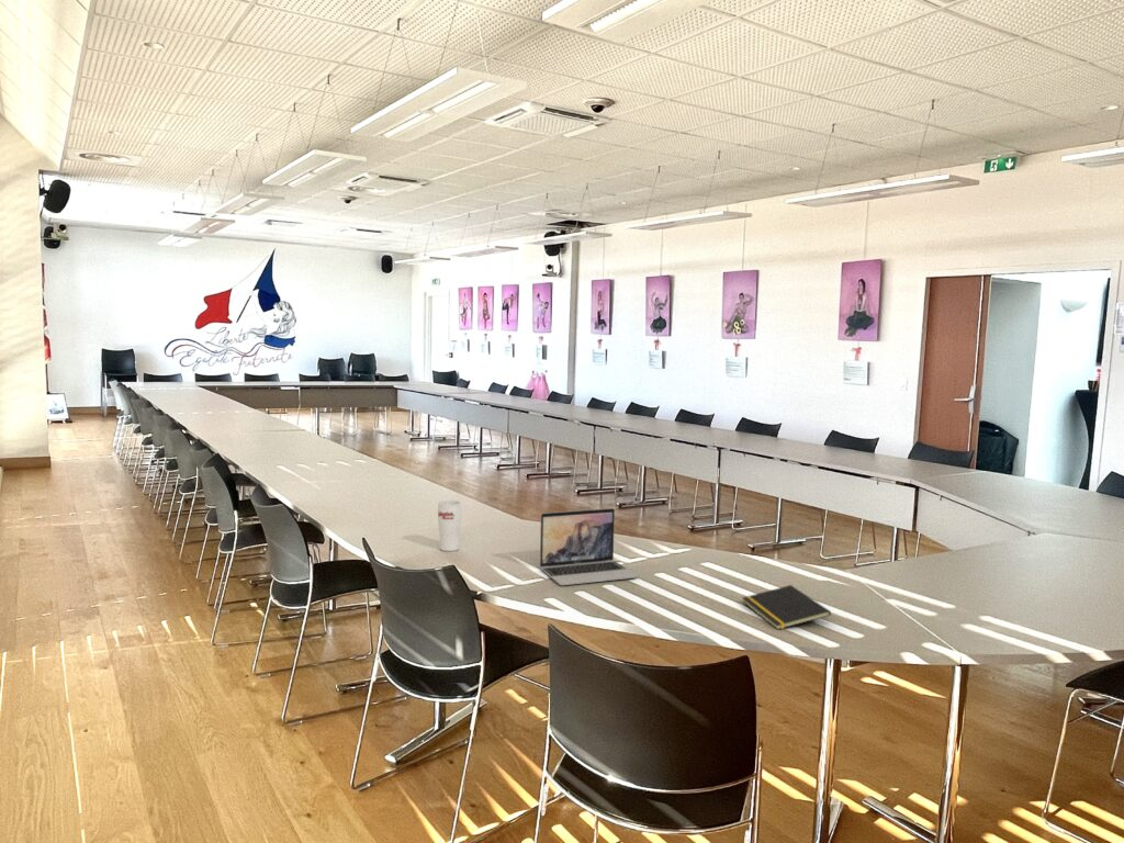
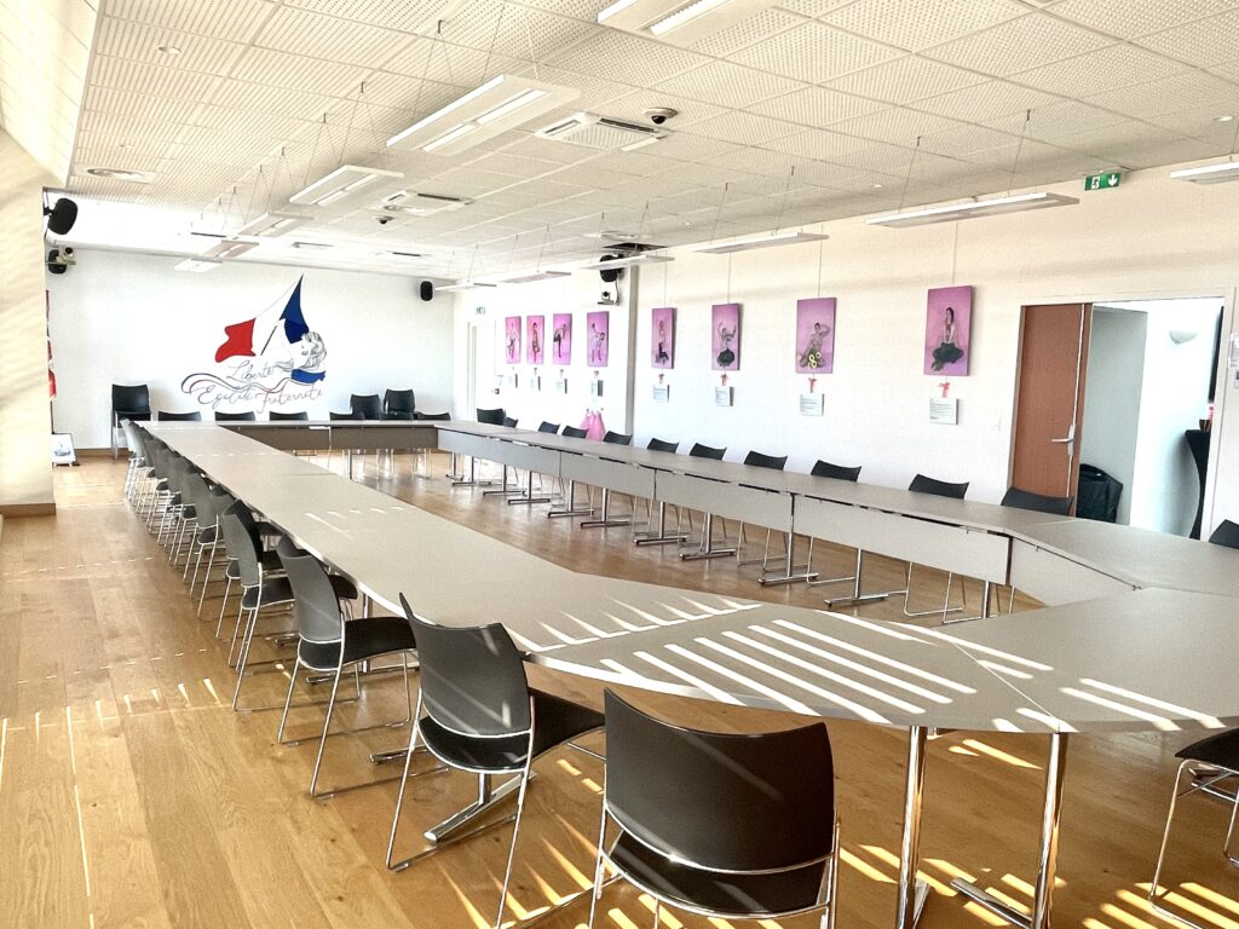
- laptop [539,507,638,586]
- notepad [741,584,832,631]
- cup [437,499,462,552]
